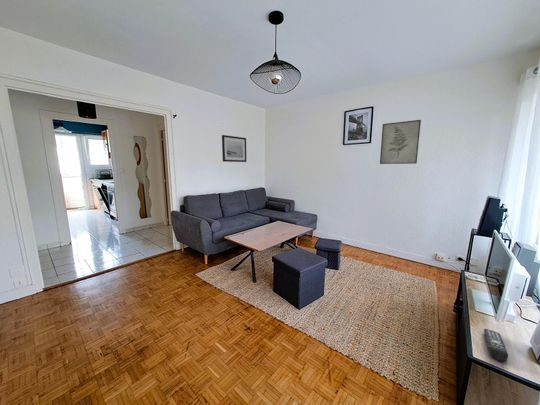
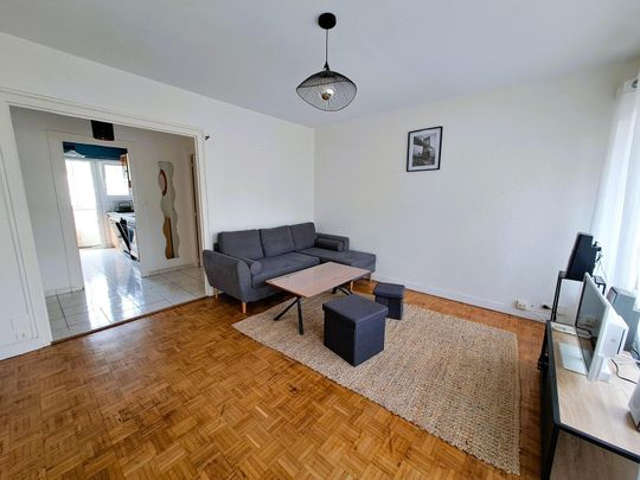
- wall art [379,119,422,165]
- remote control [483,328,509,363]
- wall art [221,134,247,163]
